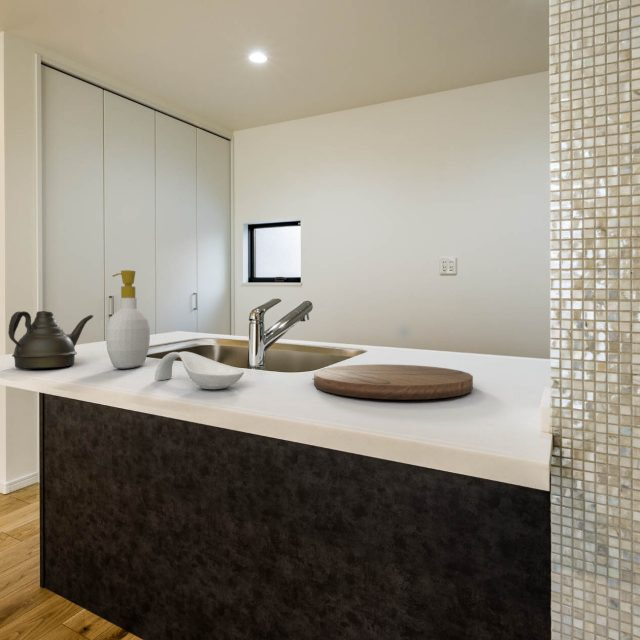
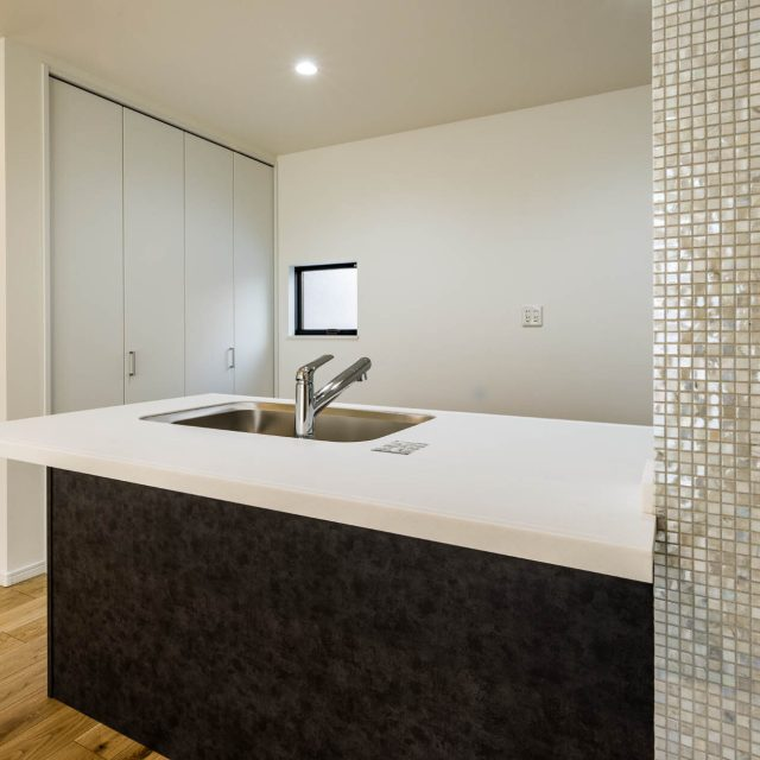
- soap bottle [105,269,151,370]
- cutting board [313,363,474,401]
- spoon rest [154,351,245,390]
- teapot [7,310,94,369]
